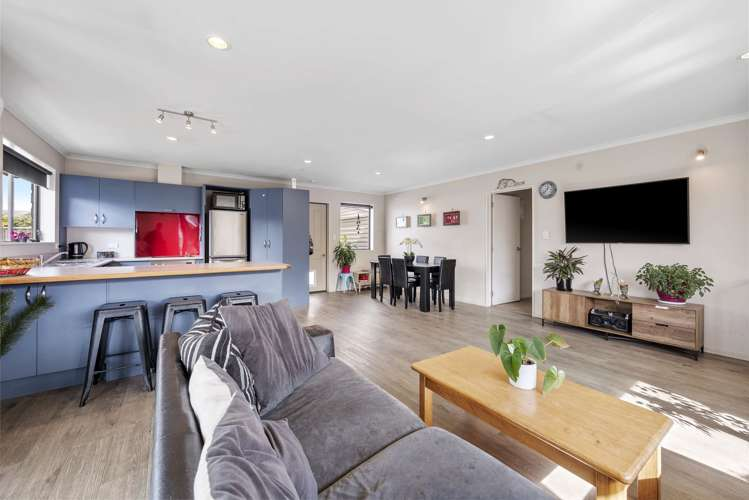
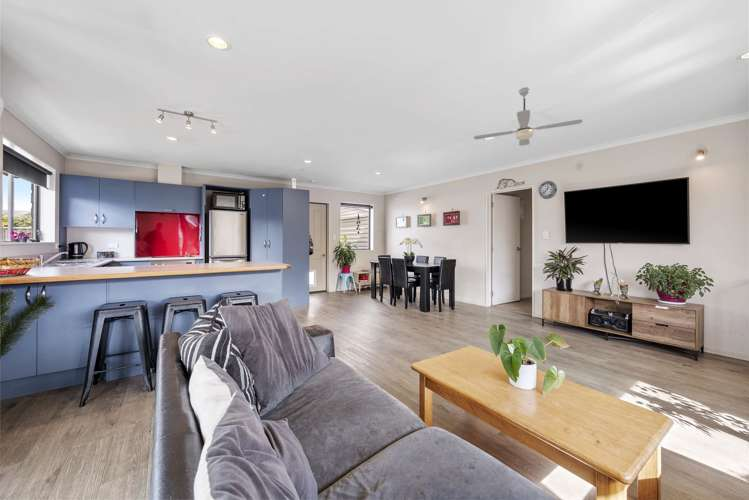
+ ceiling fan [473,86,584,147]
